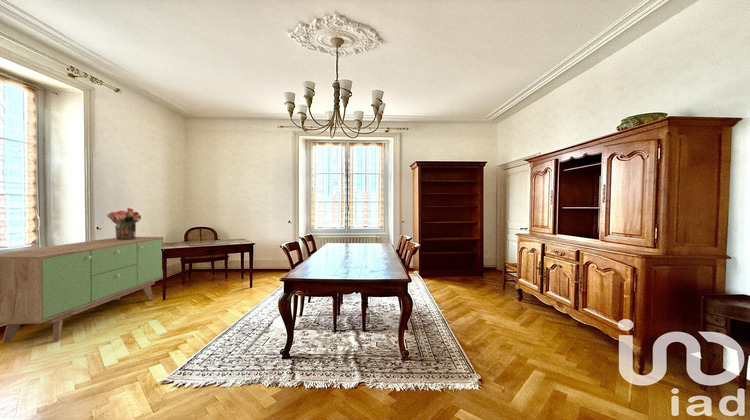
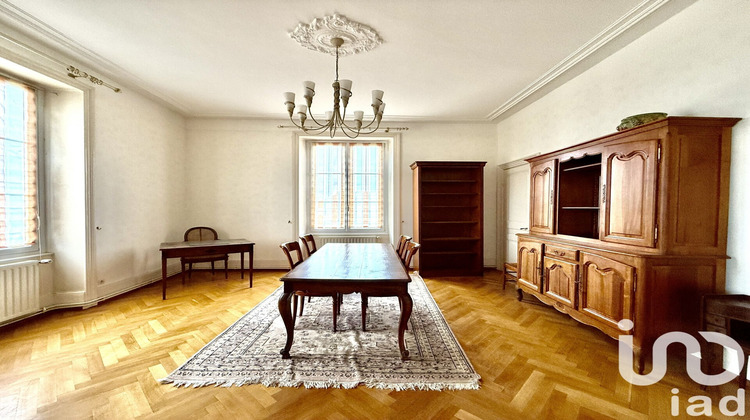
- bouquet [105,207,142,240]
- sideboard [0,236,165,345]
